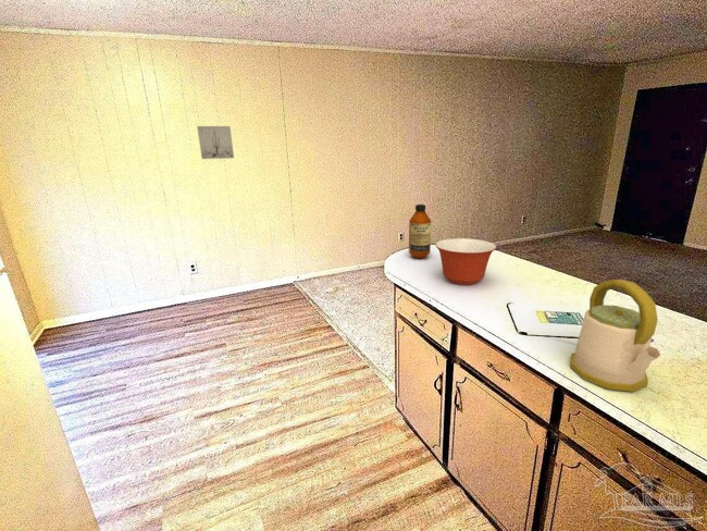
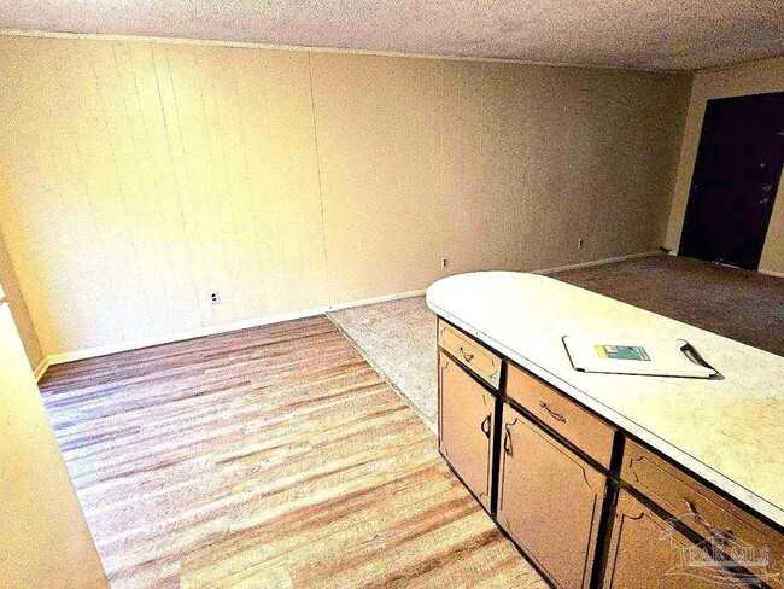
- mixing bowl [434,237,497,286]
- wall art [196,125,235,160]
- bottle [408,203,432,260]
- kettle [569,279,661,393]
